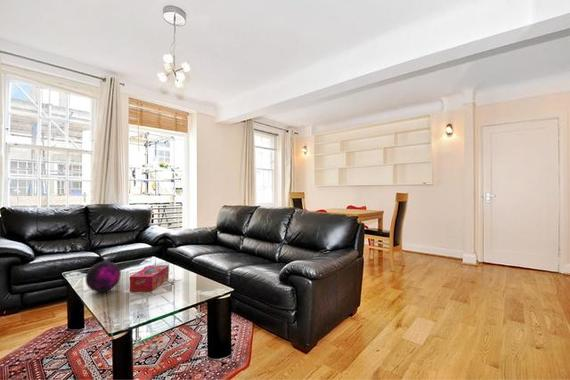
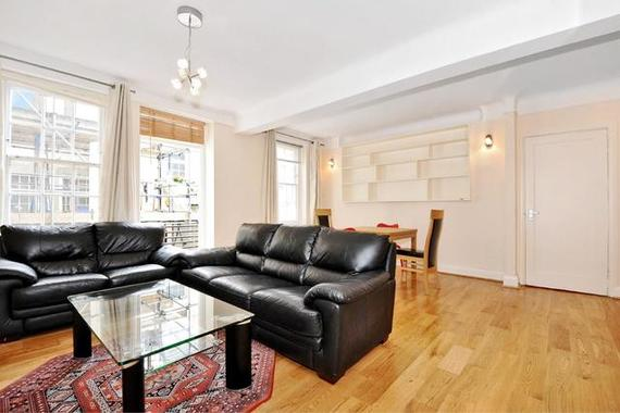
- tissue box [129,264,170,292]
- decorative orb [84,260,122,293]
